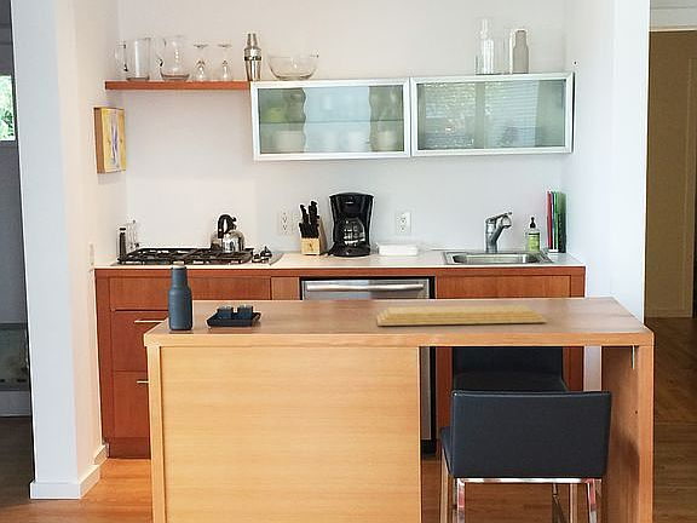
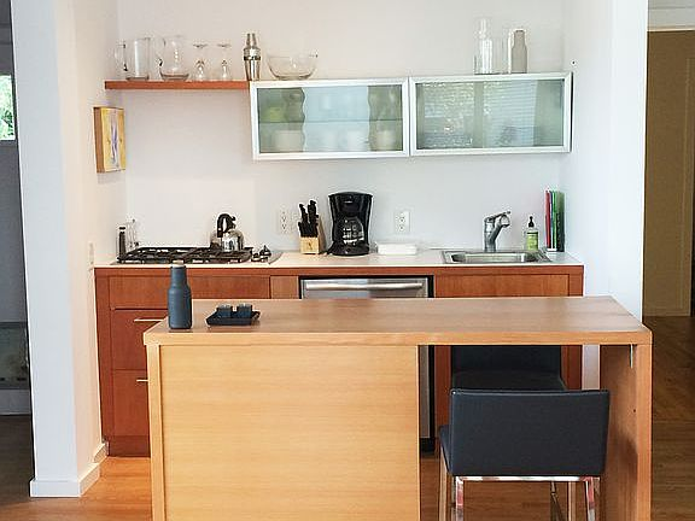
- cutting board [375,304,548,327]
